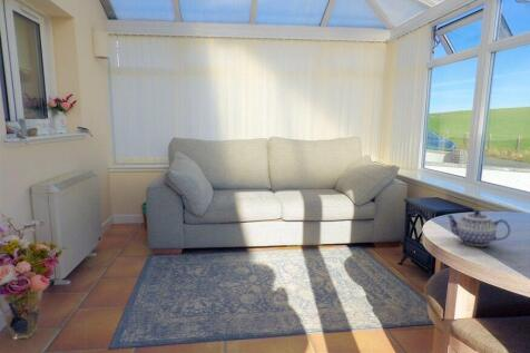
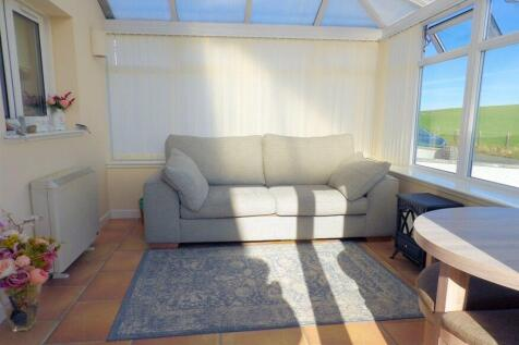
- teapot [445,209,511,247]
